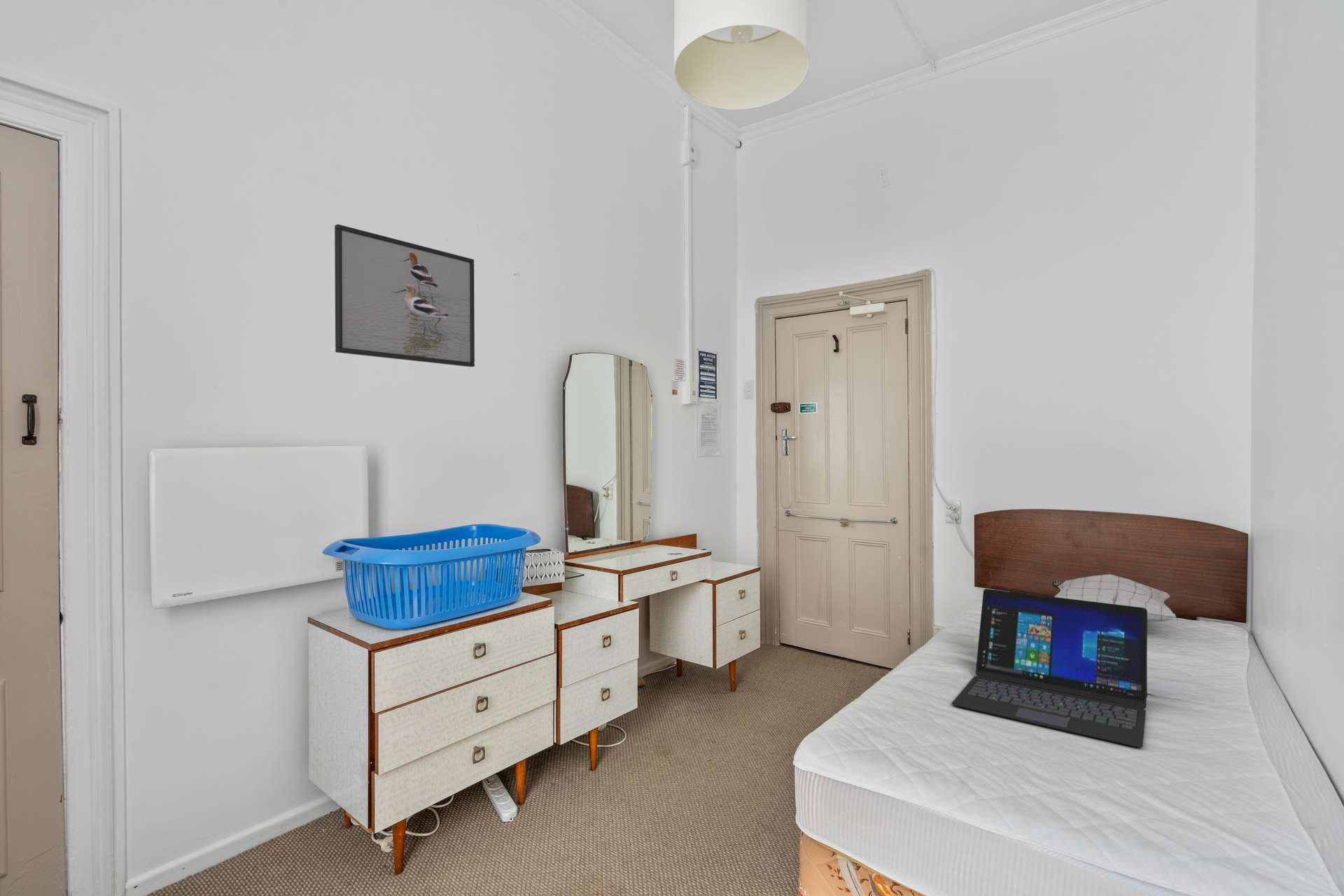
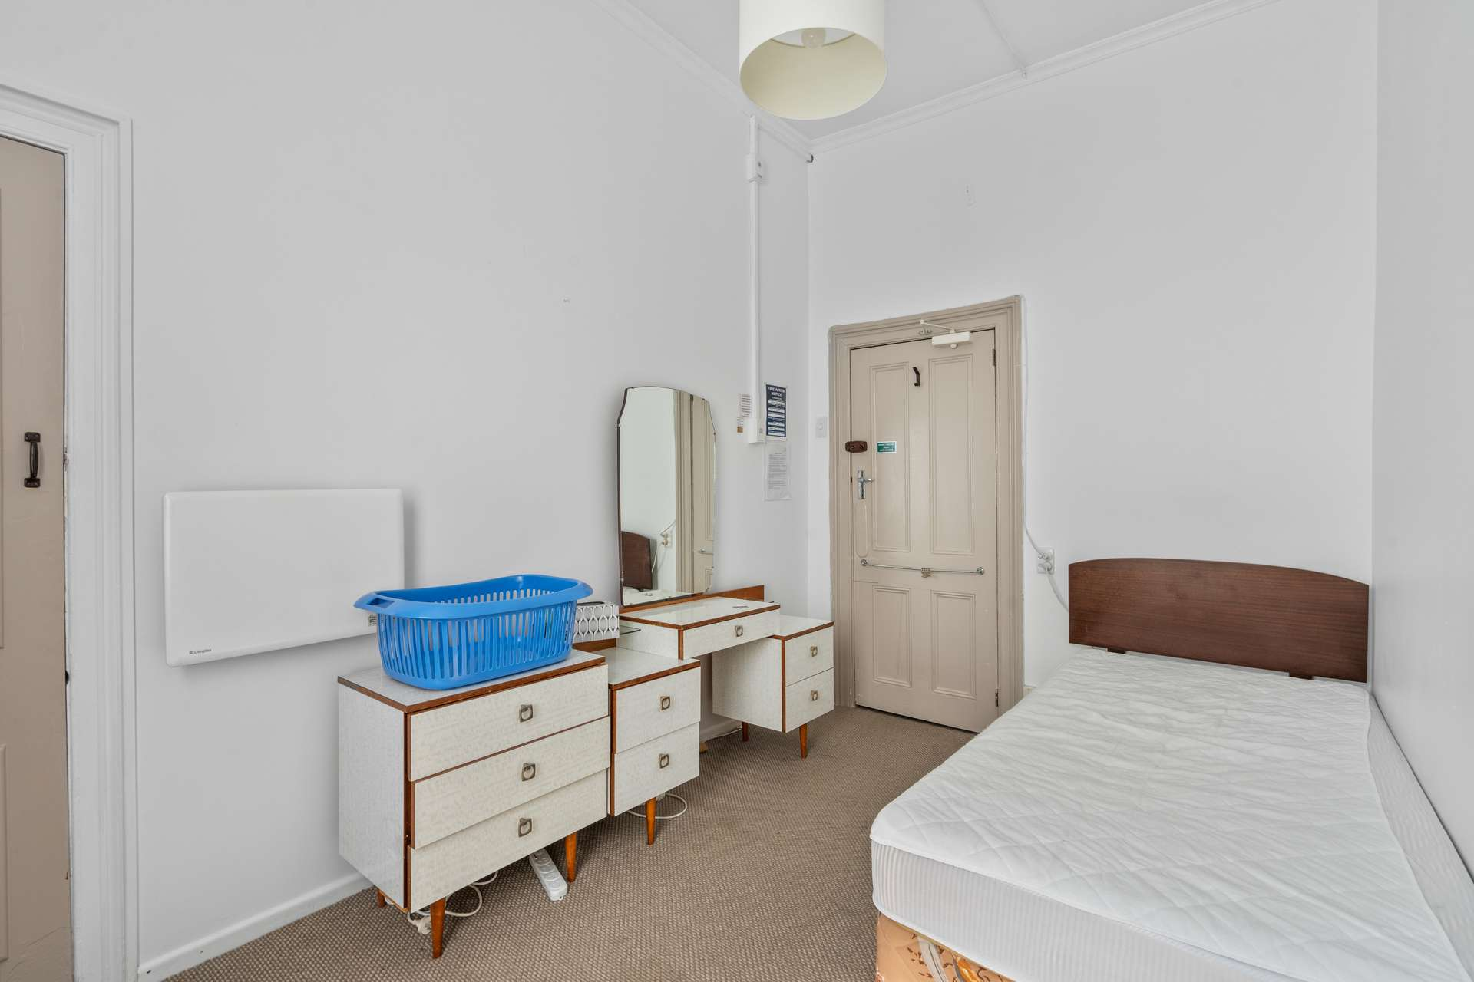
- laptop [951,588,1148,748]
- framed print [334,223,475,367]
- pillow [1051,573,1177,623]
